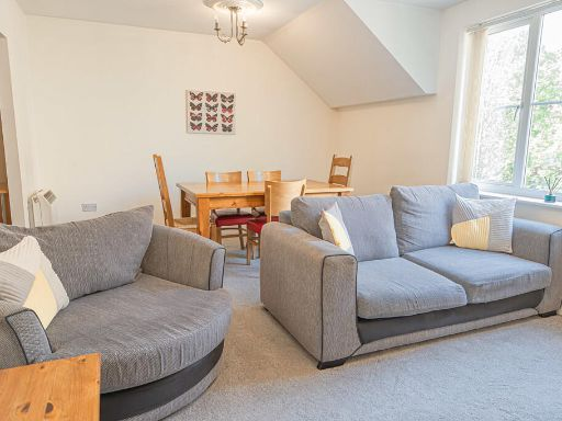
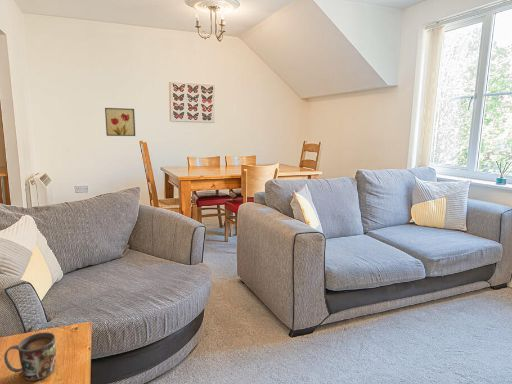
+ mug [3,331,57,382]
+ wall art [104,107,136,137]
